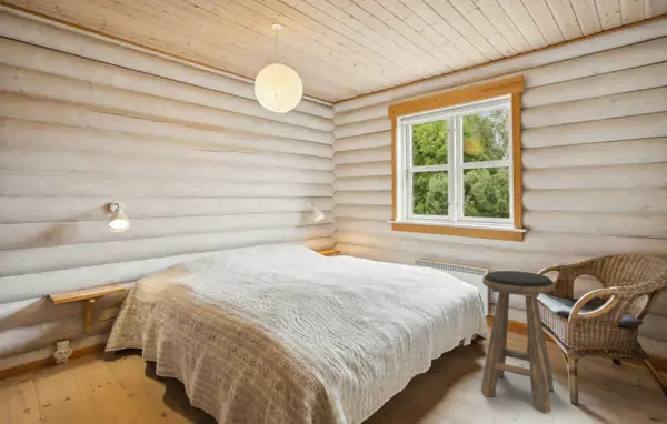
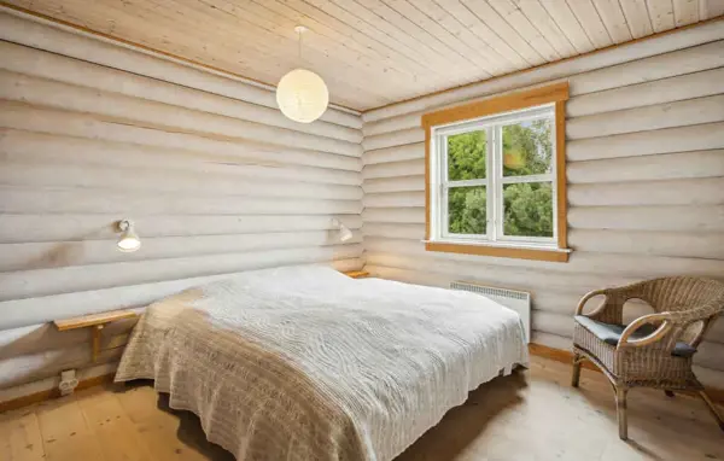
- stool [480,270,556,414]
